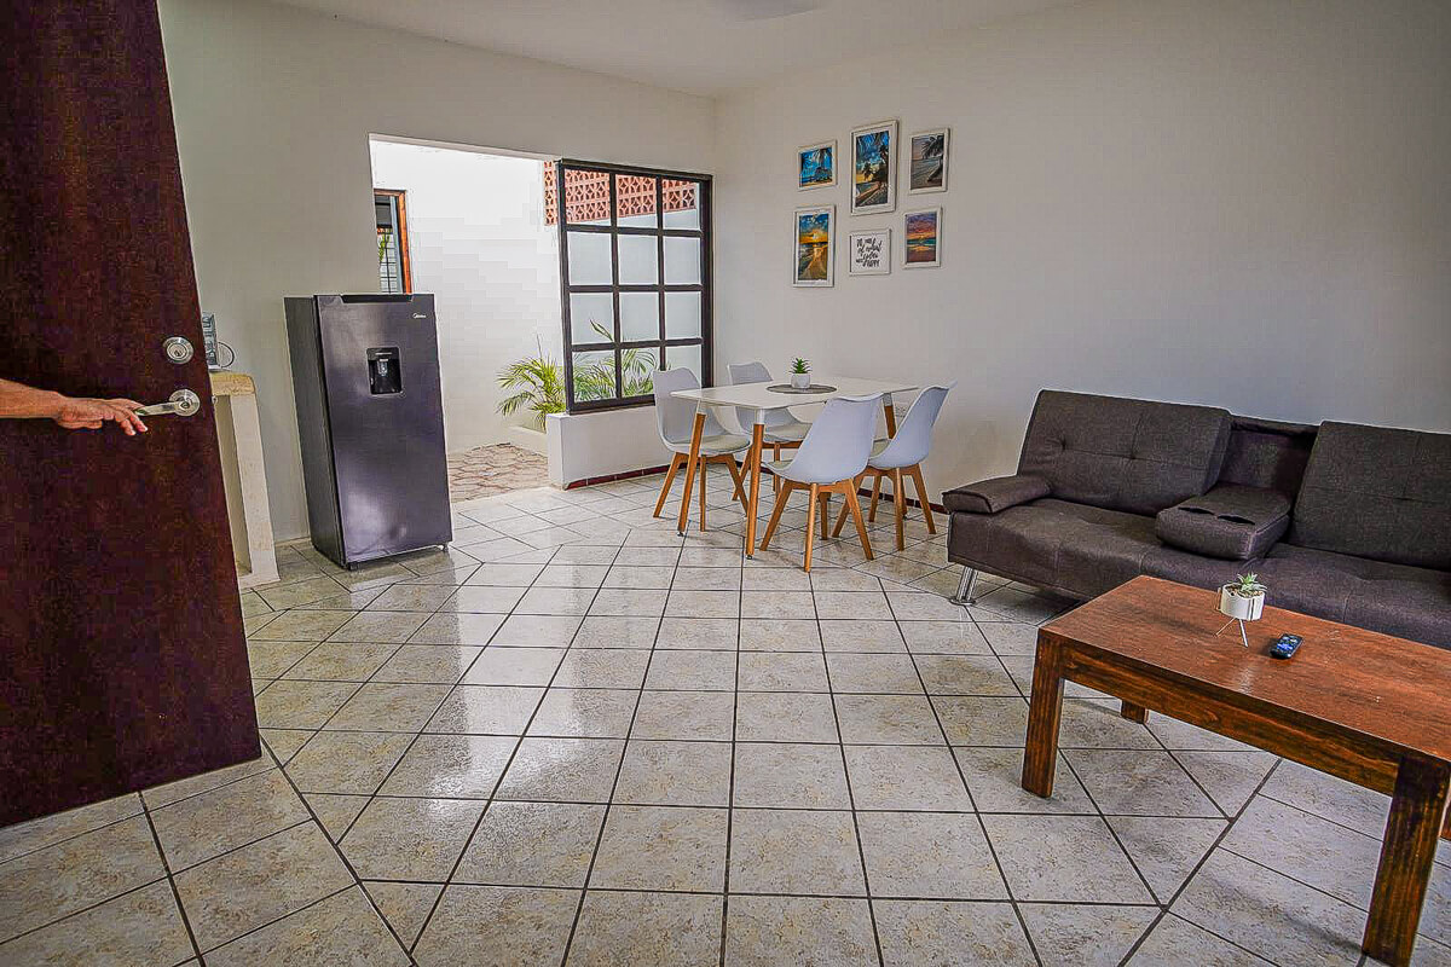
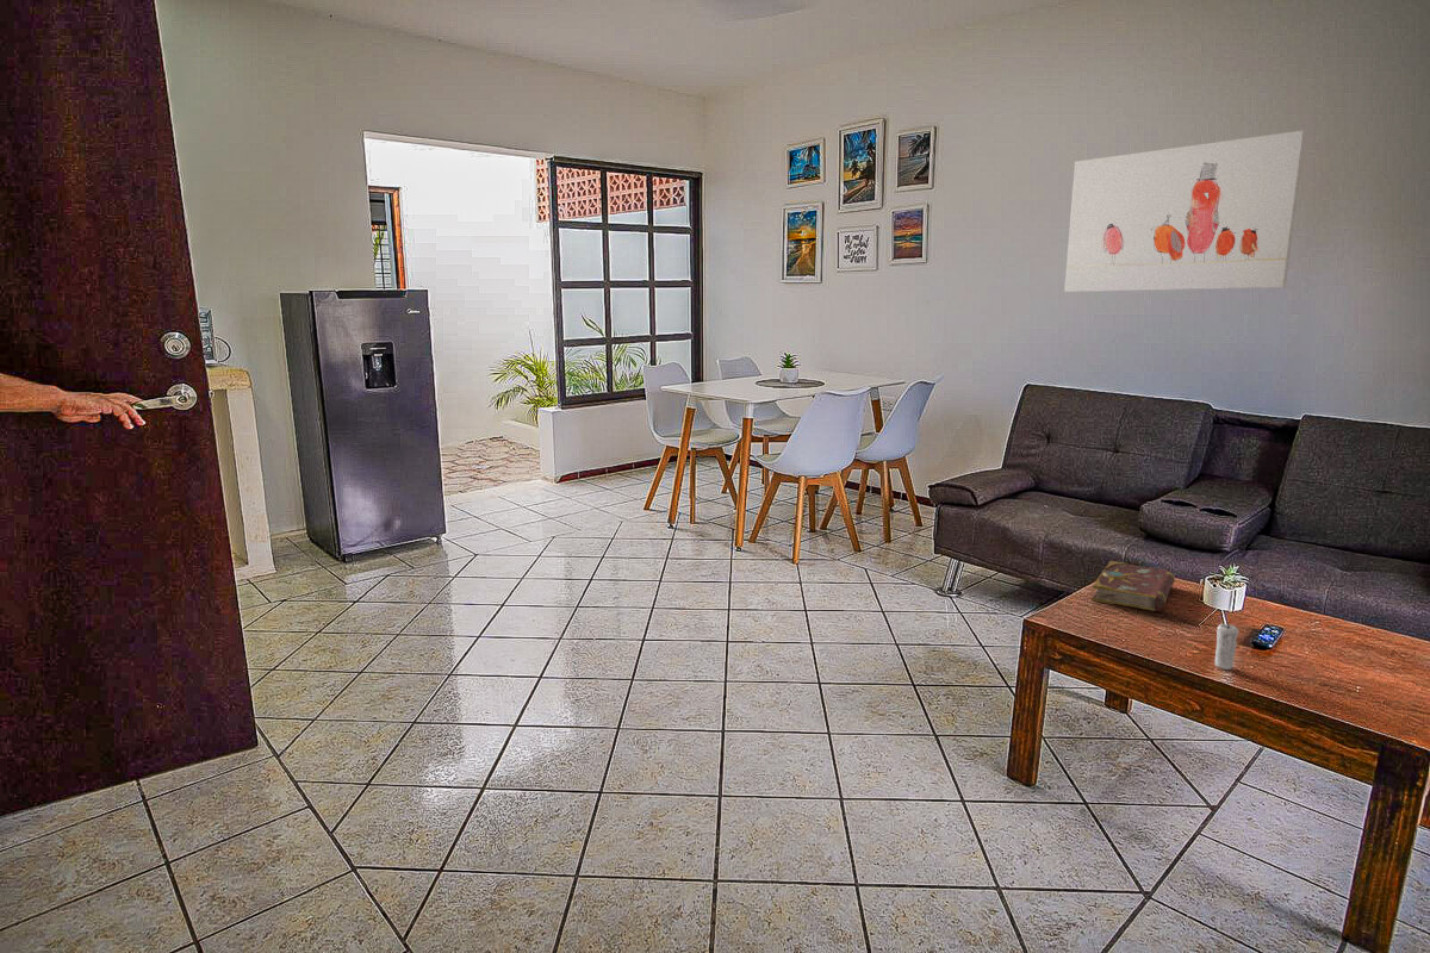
+ candle [1214,623,1241,671]
+ book [1090,560,1176,612]
+ wall art [1063,130,1307,293]
